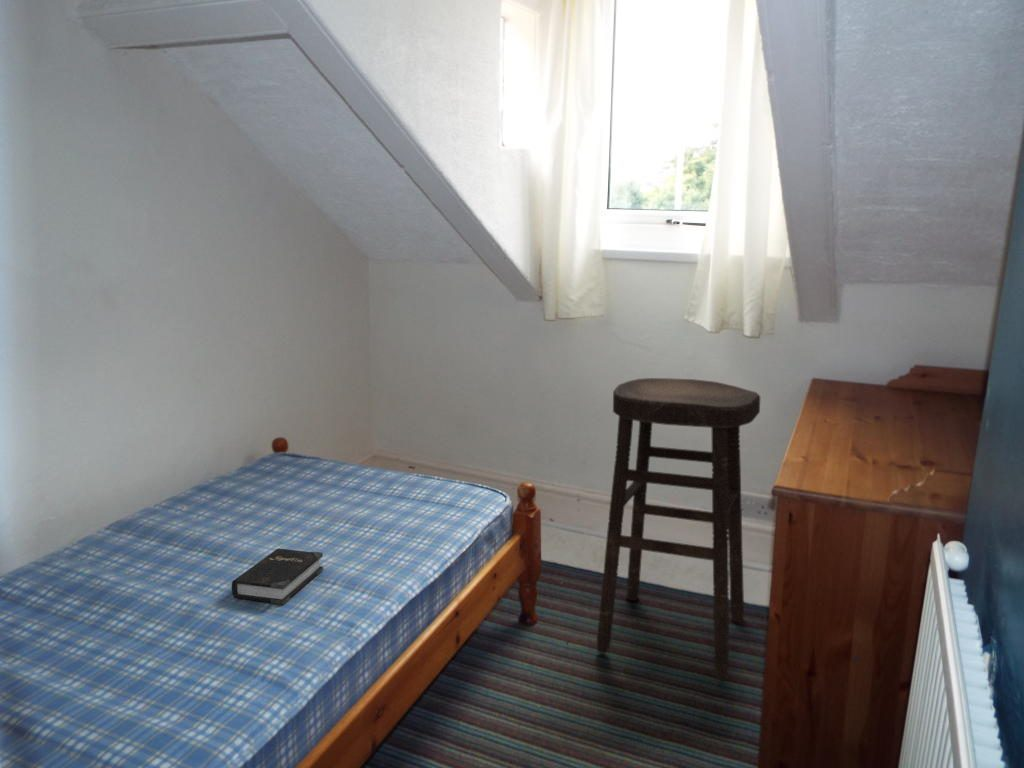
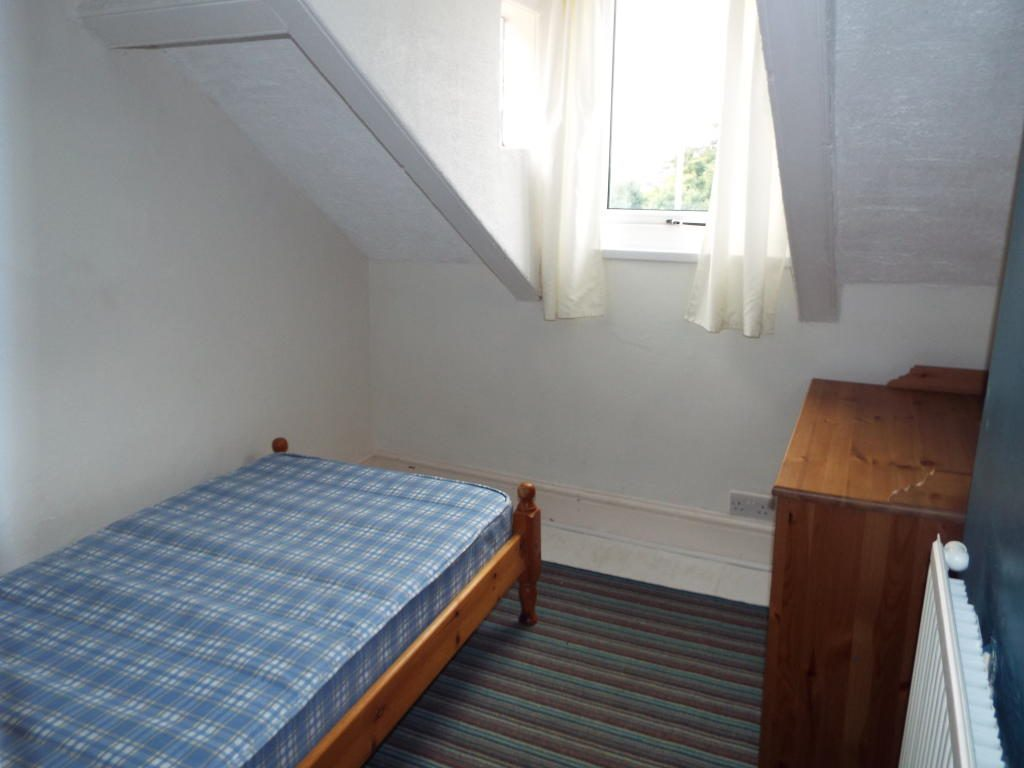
- hardback book [231,548,324,606]
- stool [596,377,761,681]
